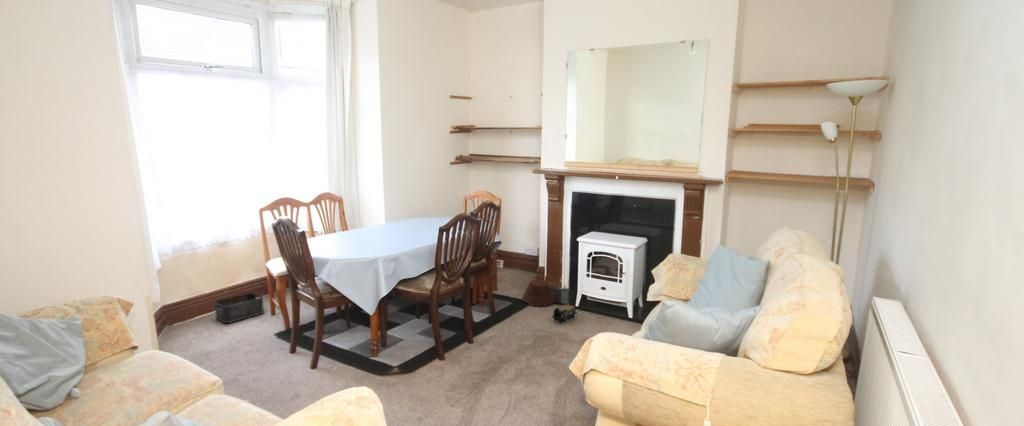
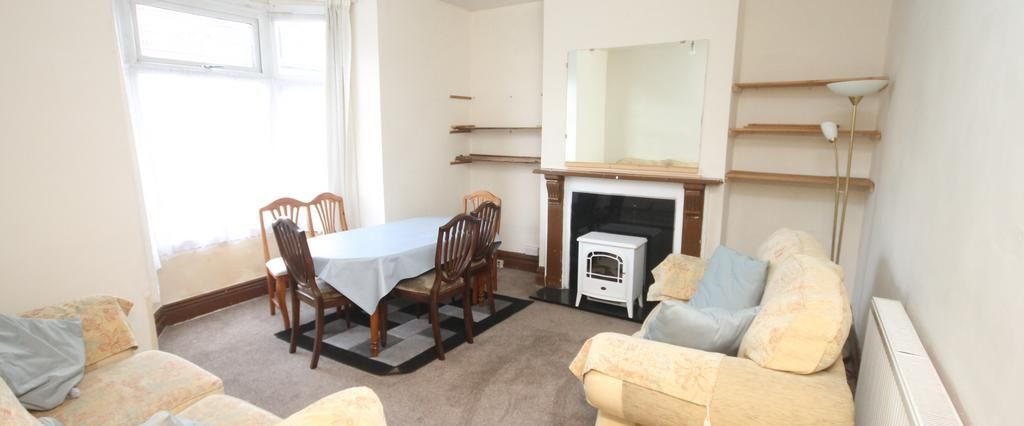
- toy train [551,303,578,324]
- storage bin [213,292,265,324]
- woven basket [521,278,556,308]
